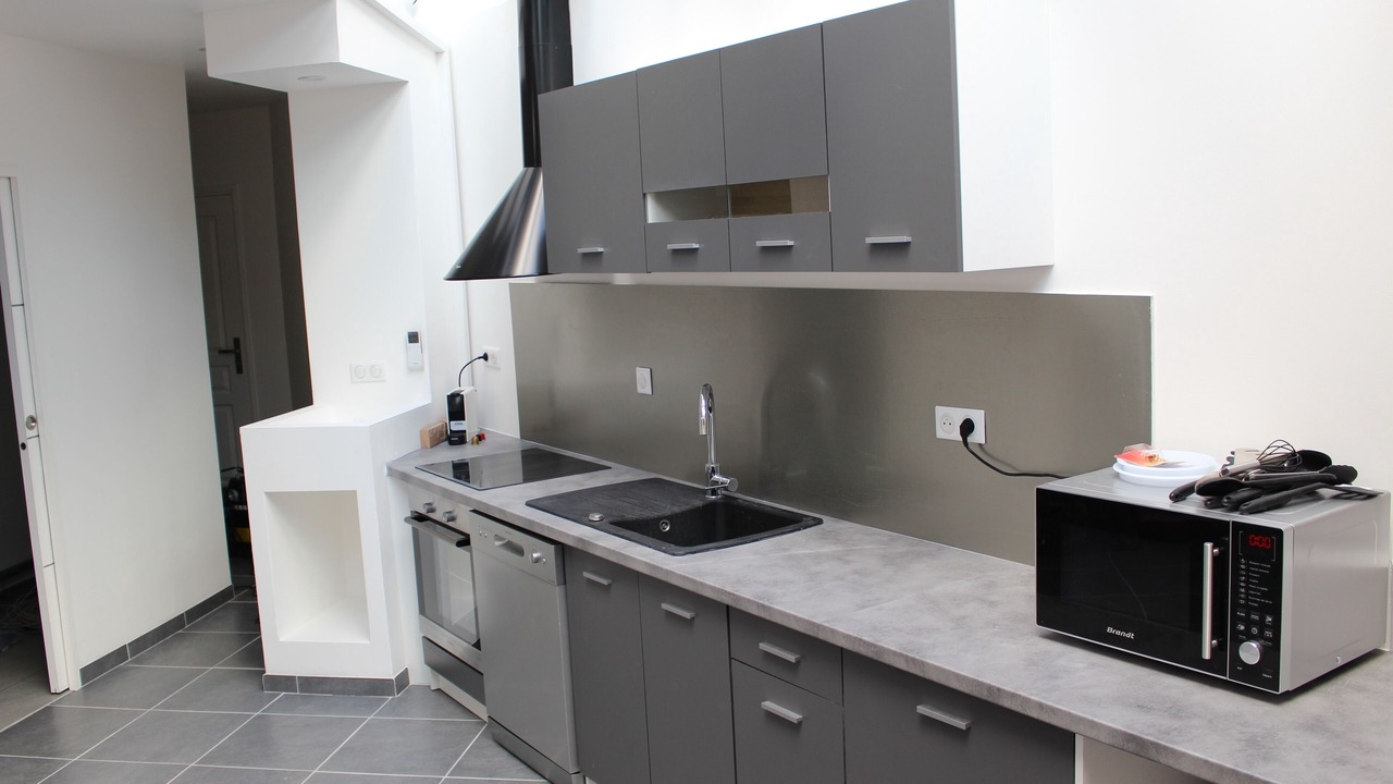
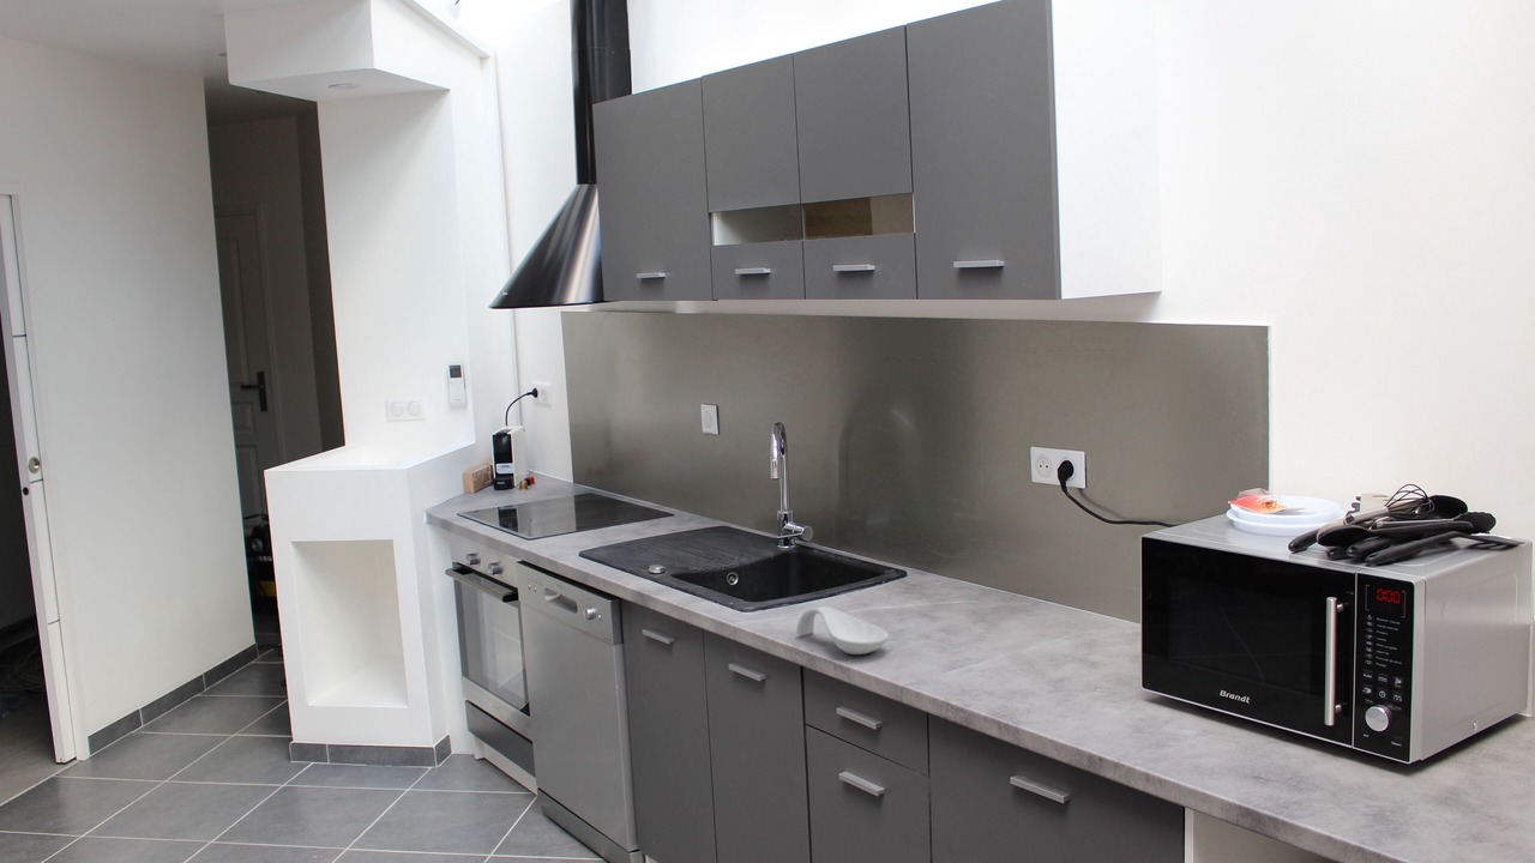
+ spoon rest [795,605,890,656]
